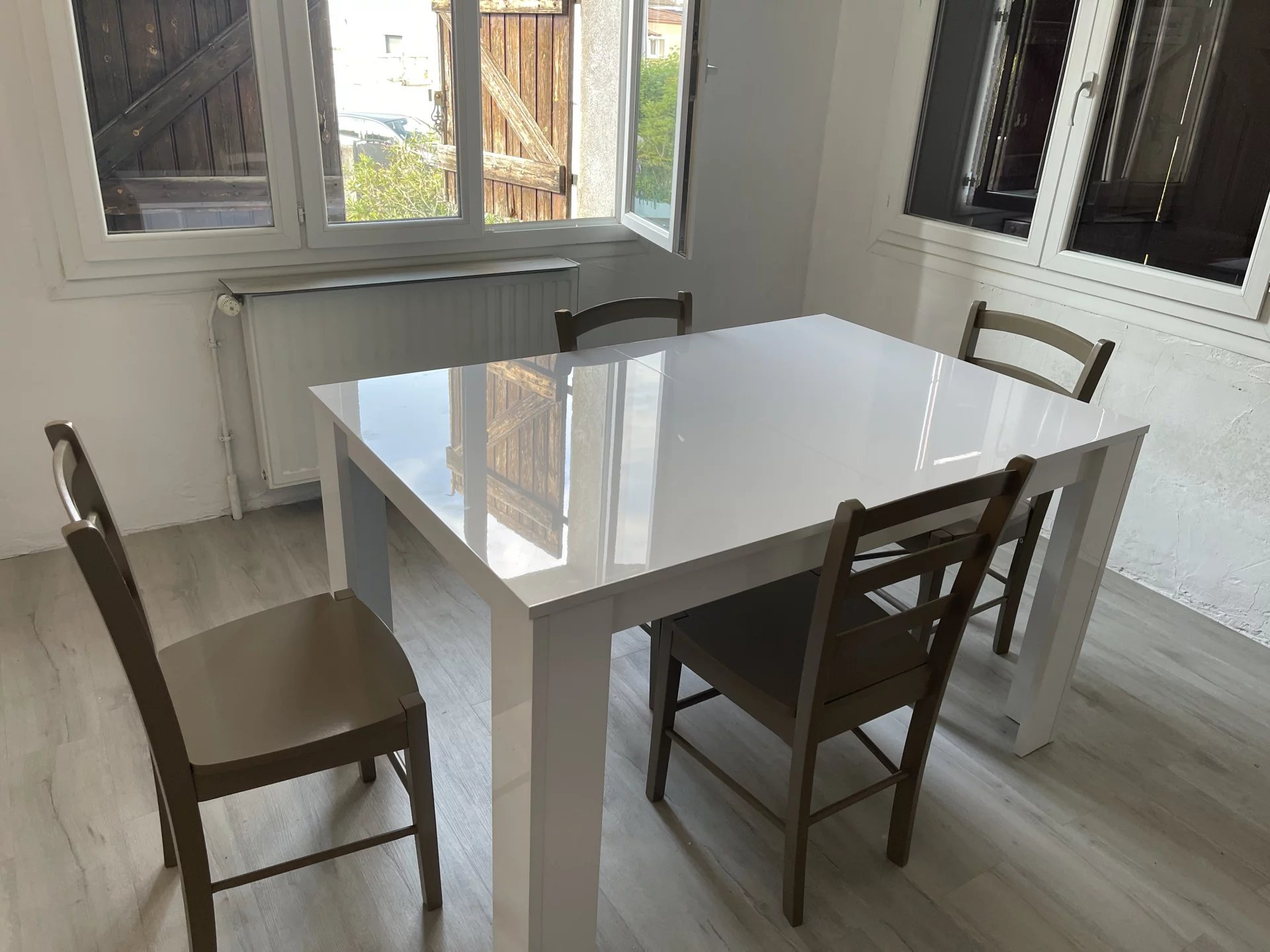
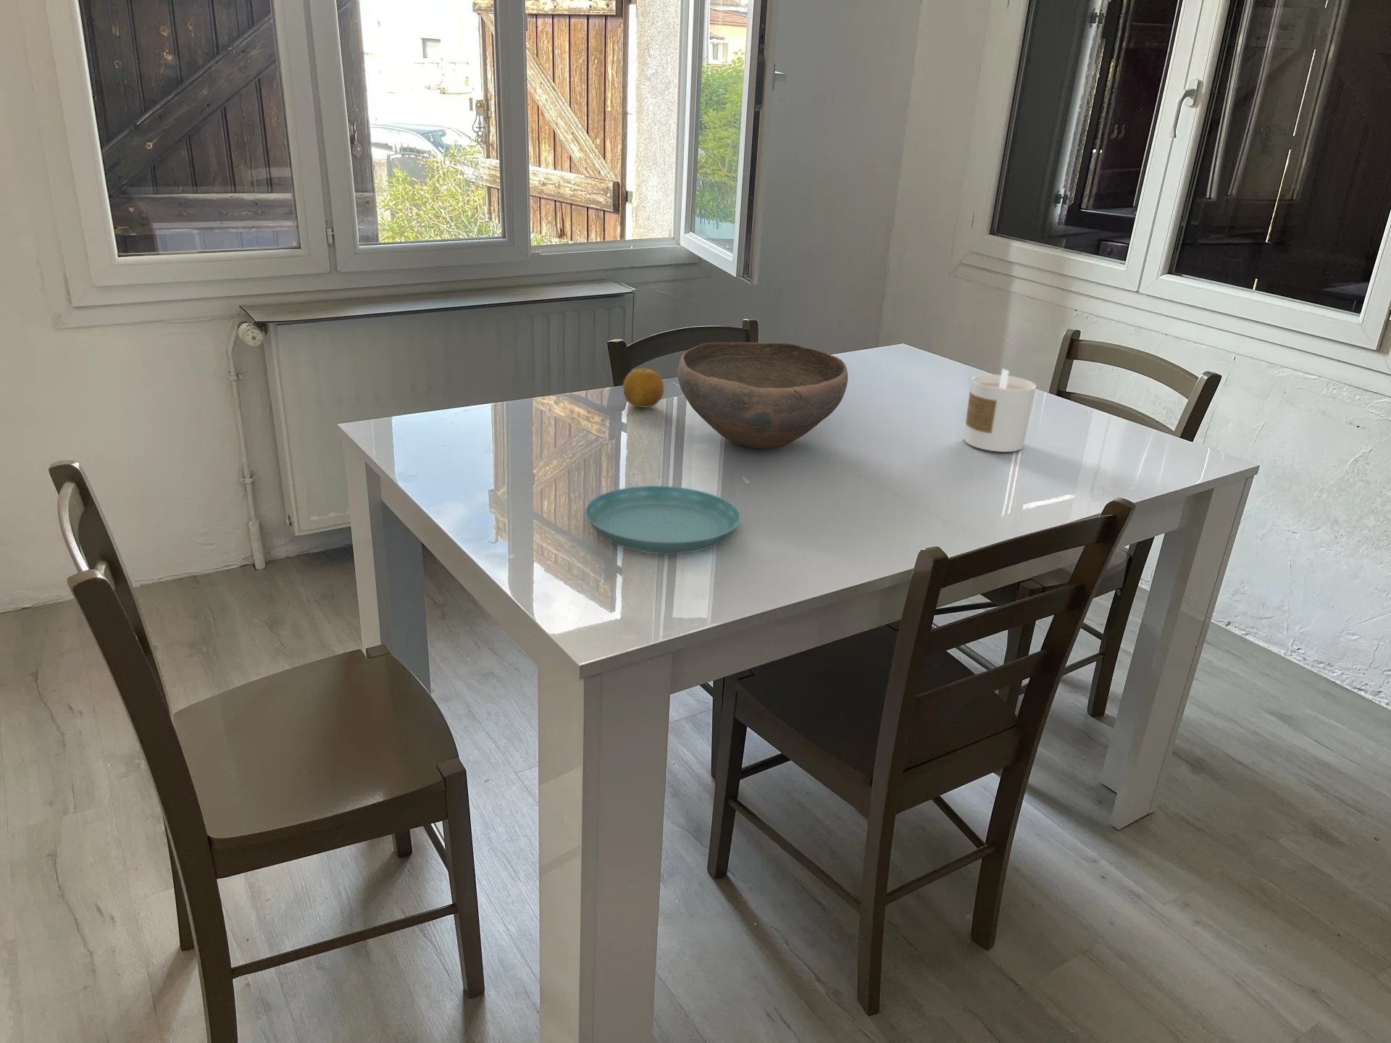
+ fruit [622,368,665,409]
+ saucer [585,485,742,554]
+ candle [964,368,1037,452]
+ bowl [677,342,849,449]
